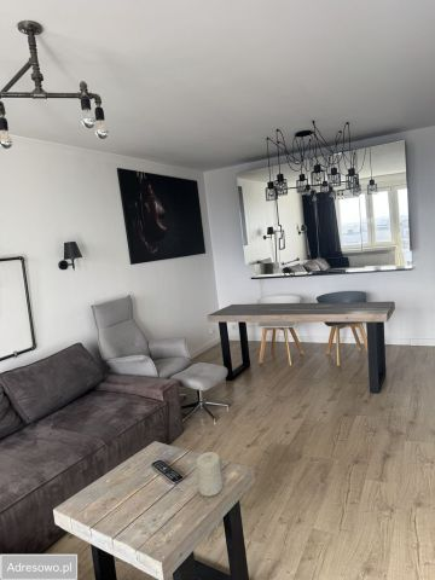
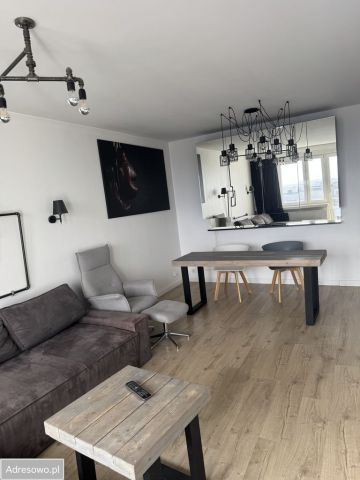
- candle [196,451,224,498]
